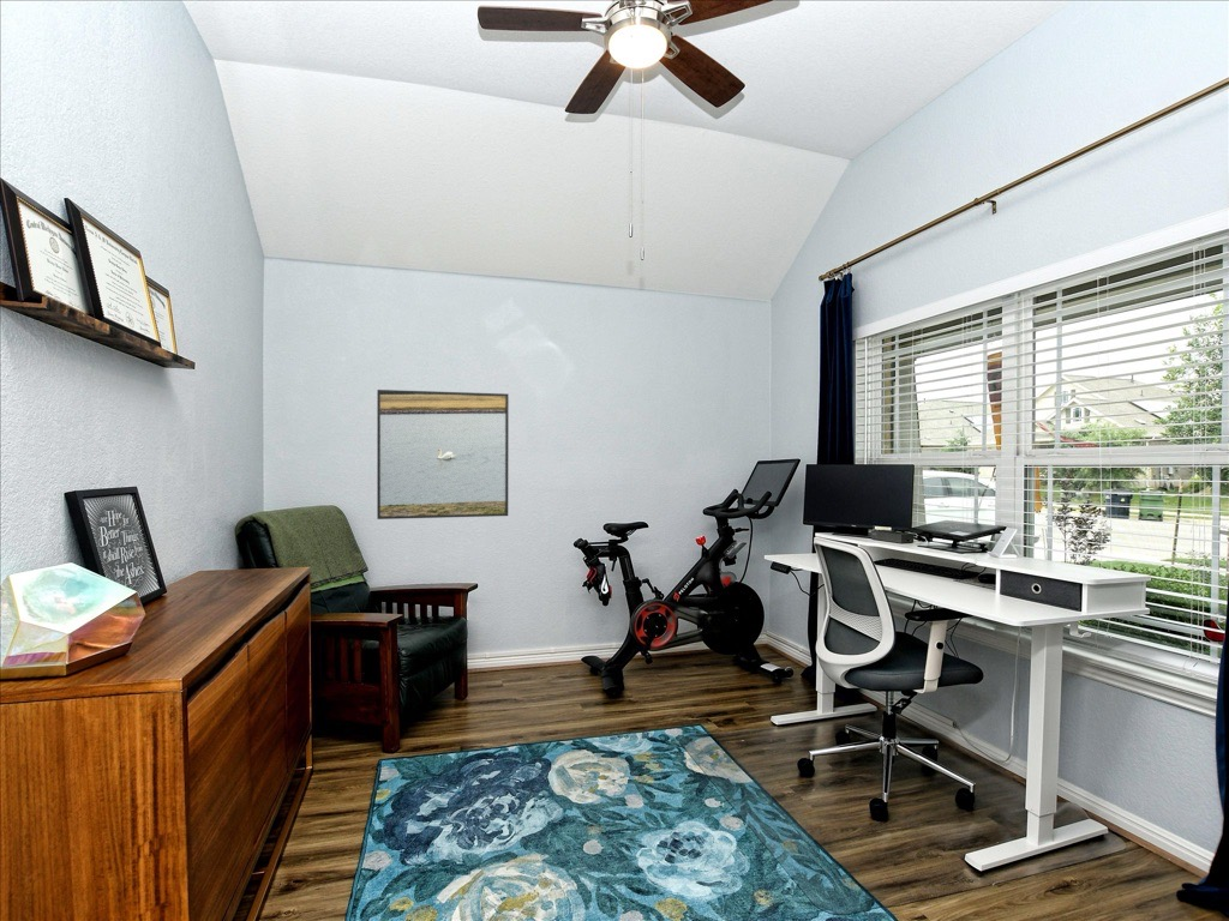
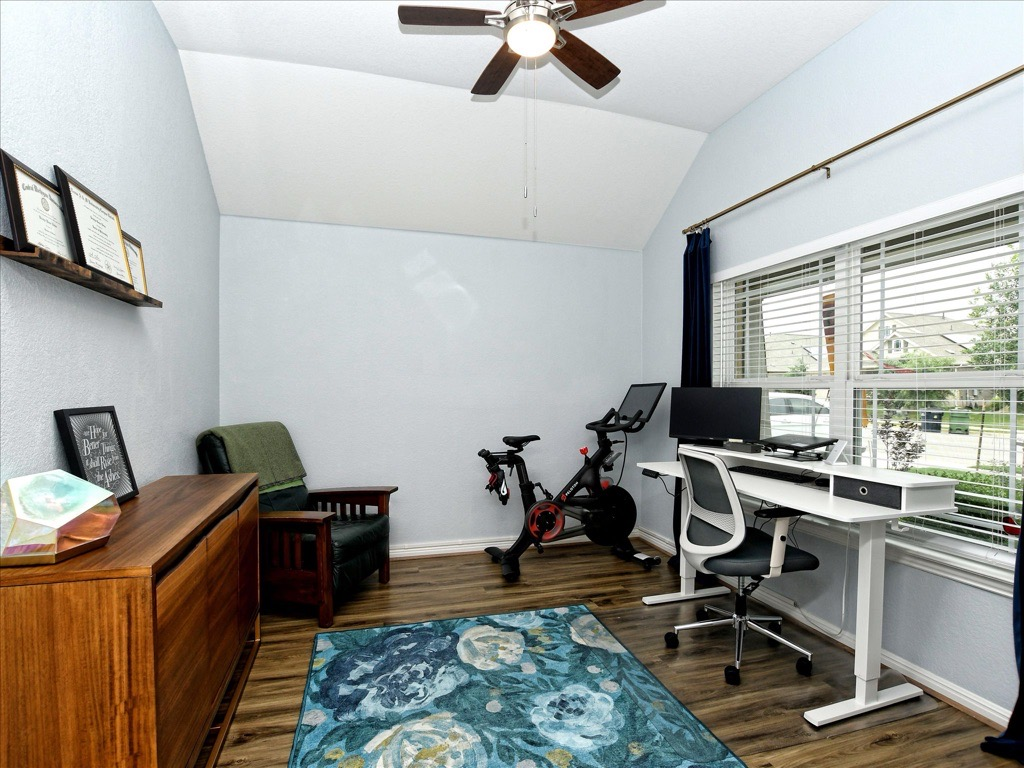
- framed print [376,389,510,520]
